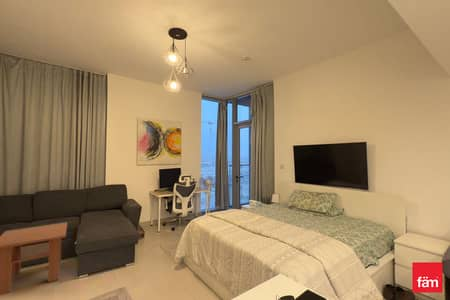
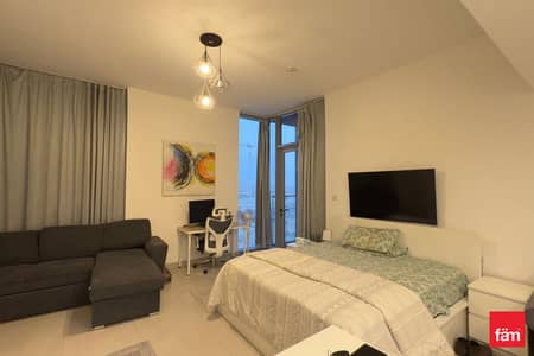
- coffee table [0,221,68,296]
